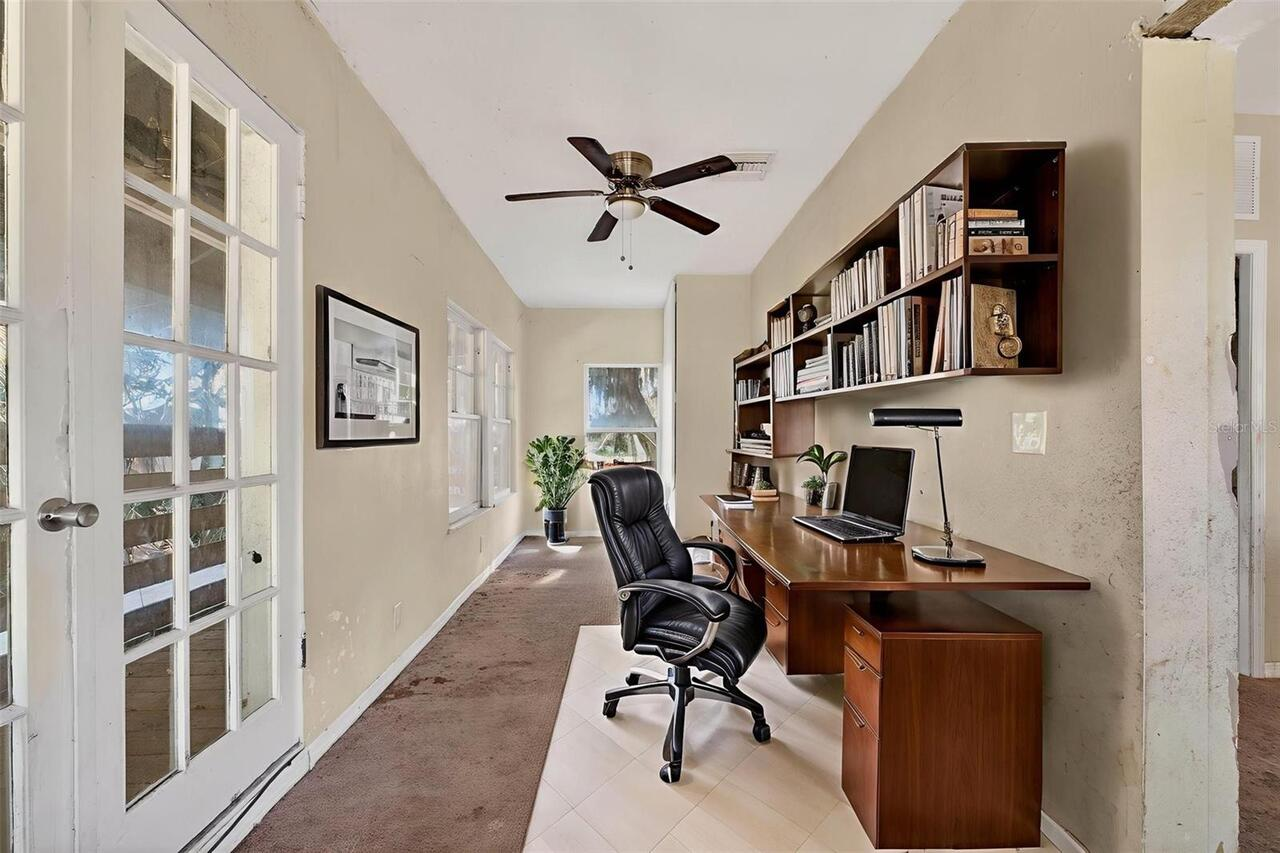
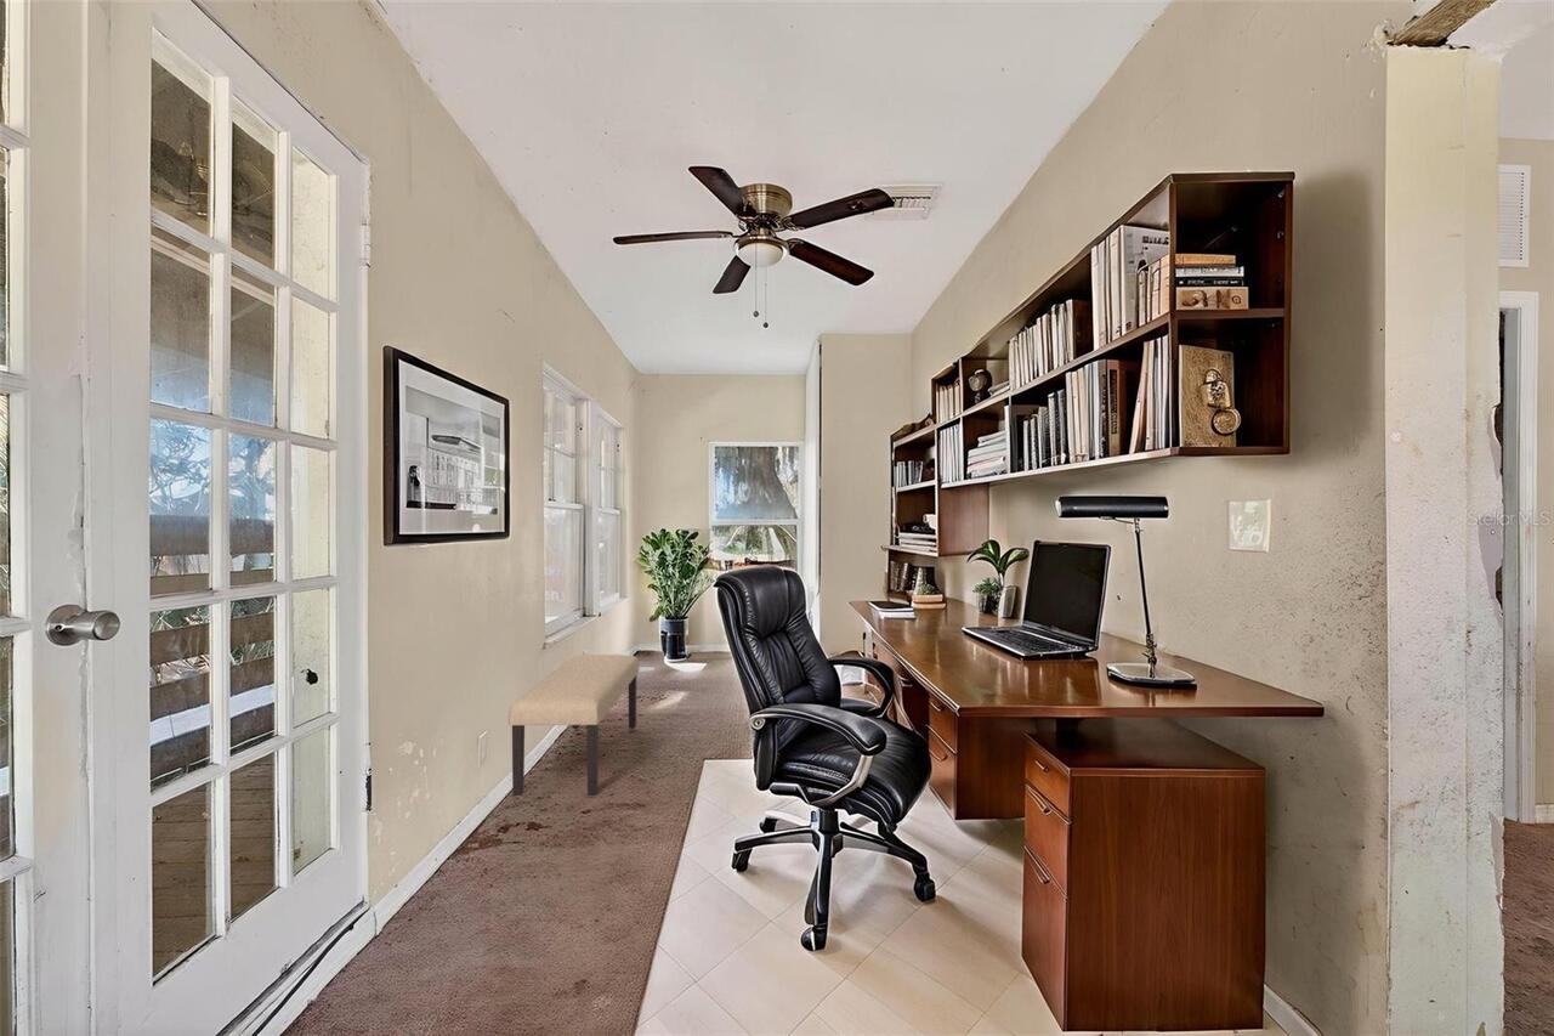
+ bench [507,653,640,797]
